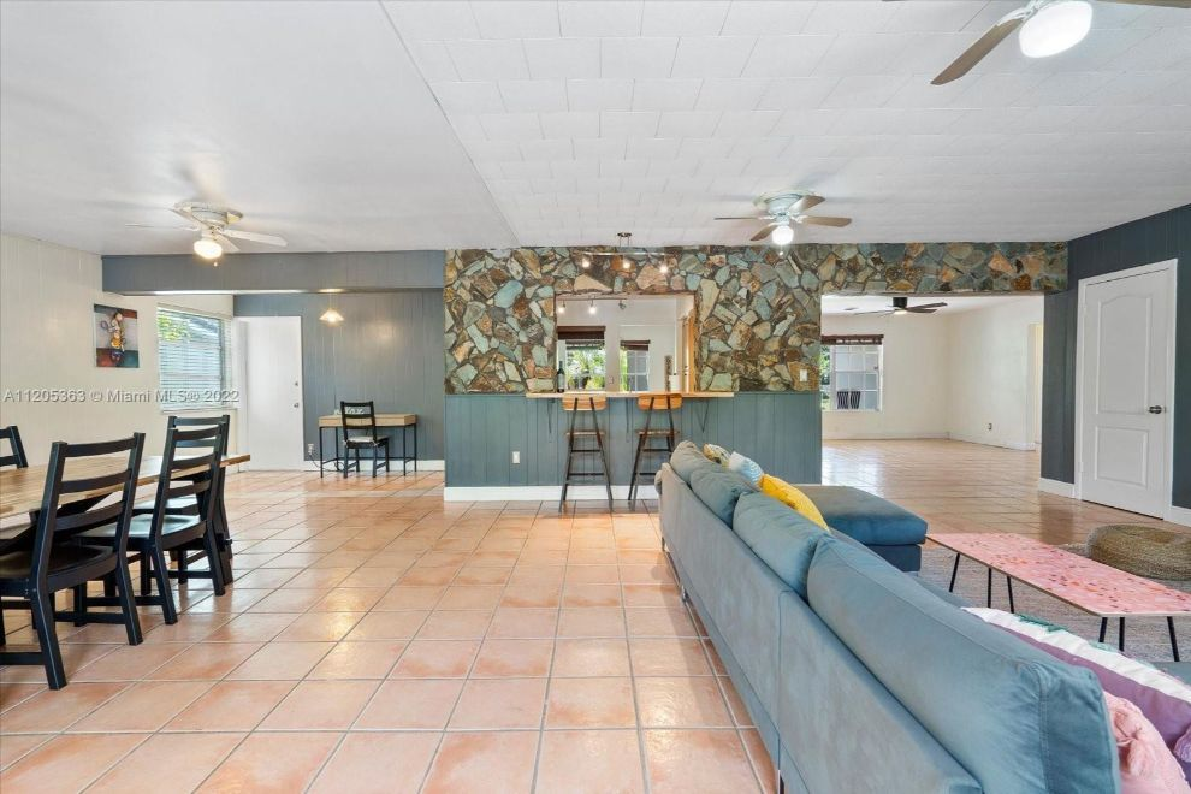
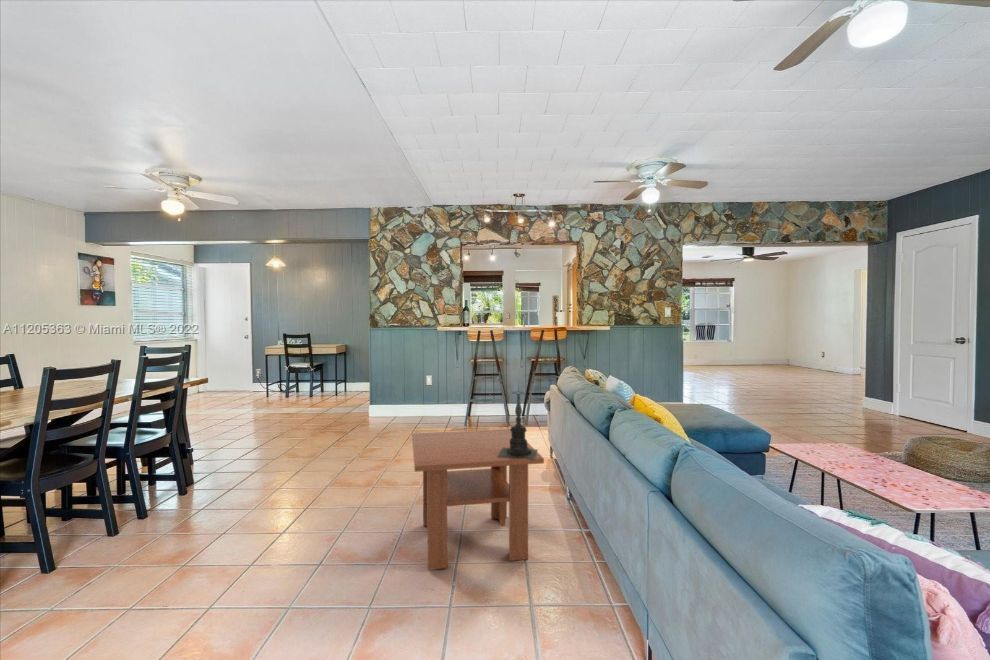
+ candle holder [497,381,539,459]
+ coffee table [411,428,545,571]
